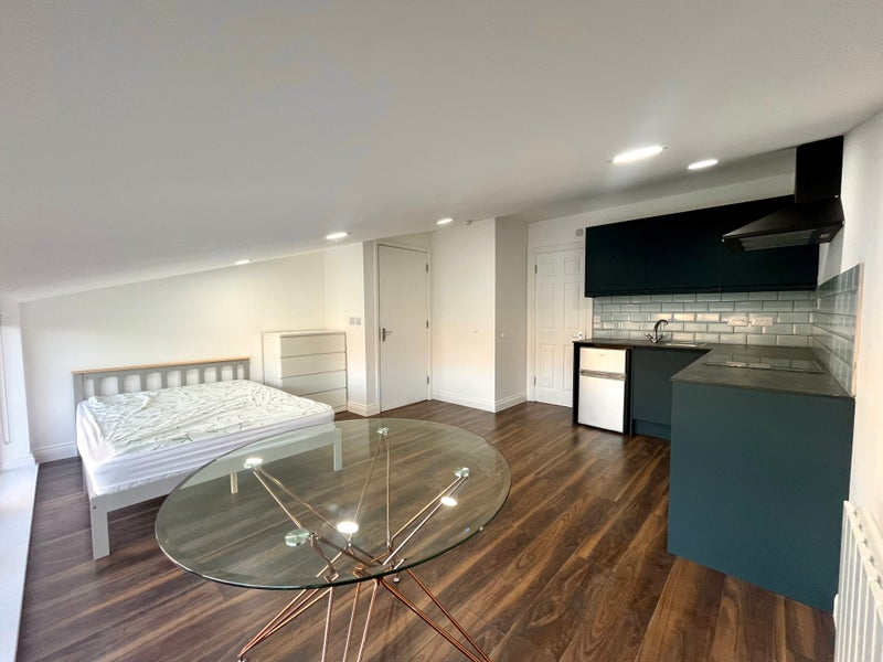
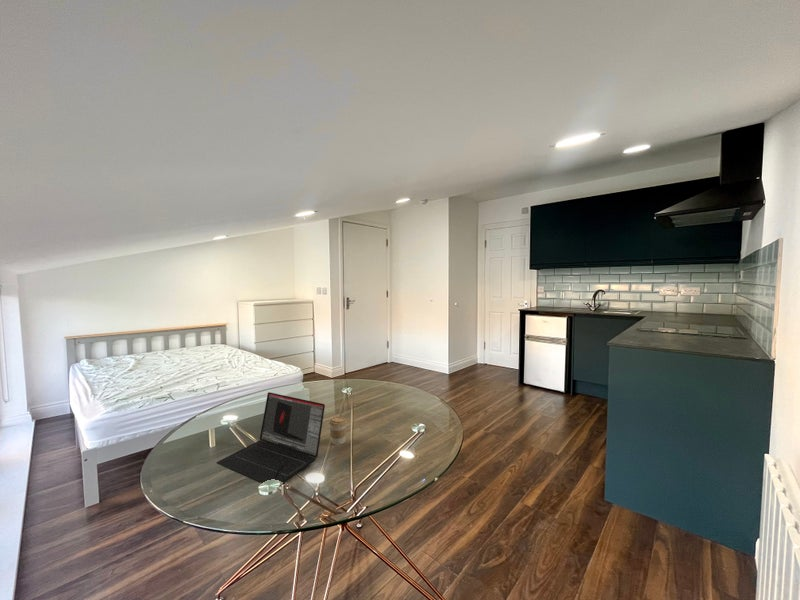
+ laptop [215,391,326,484]
+ coffee cup [328,416,348,446]
